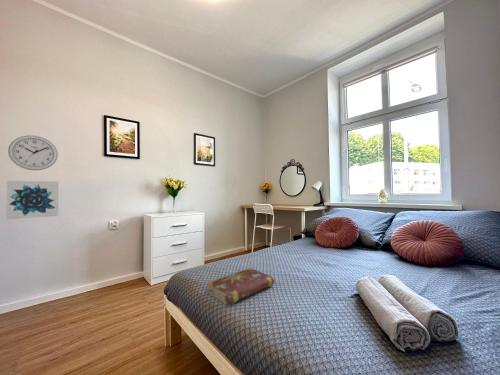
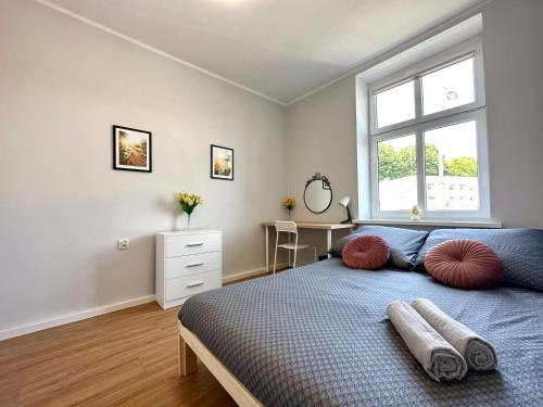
- book [205,267,275,306]
- wall clock [7,134,59,171]
- wall art [5,180,59,220]
